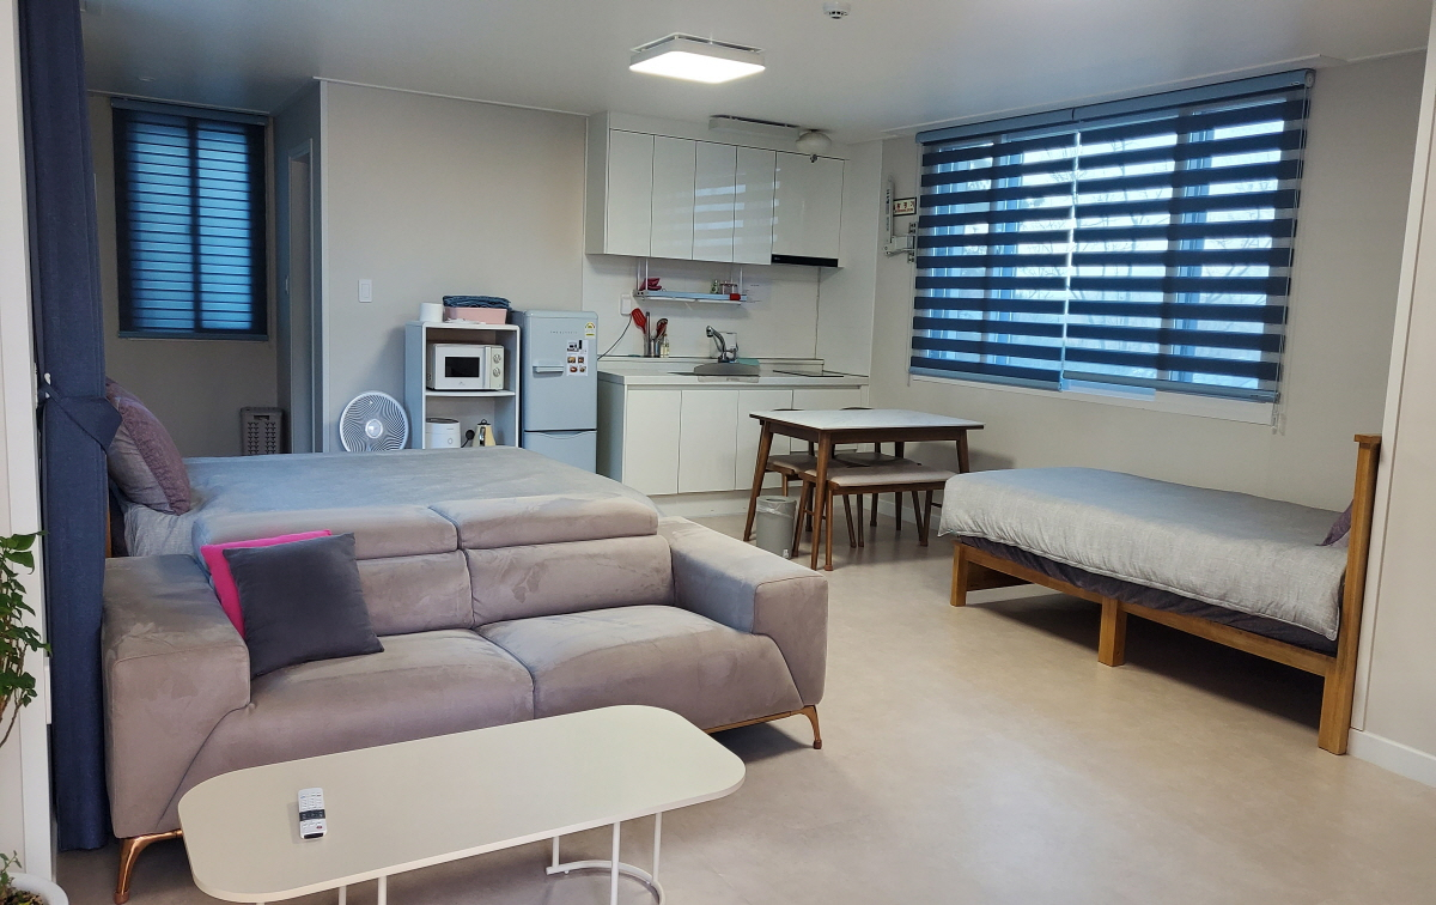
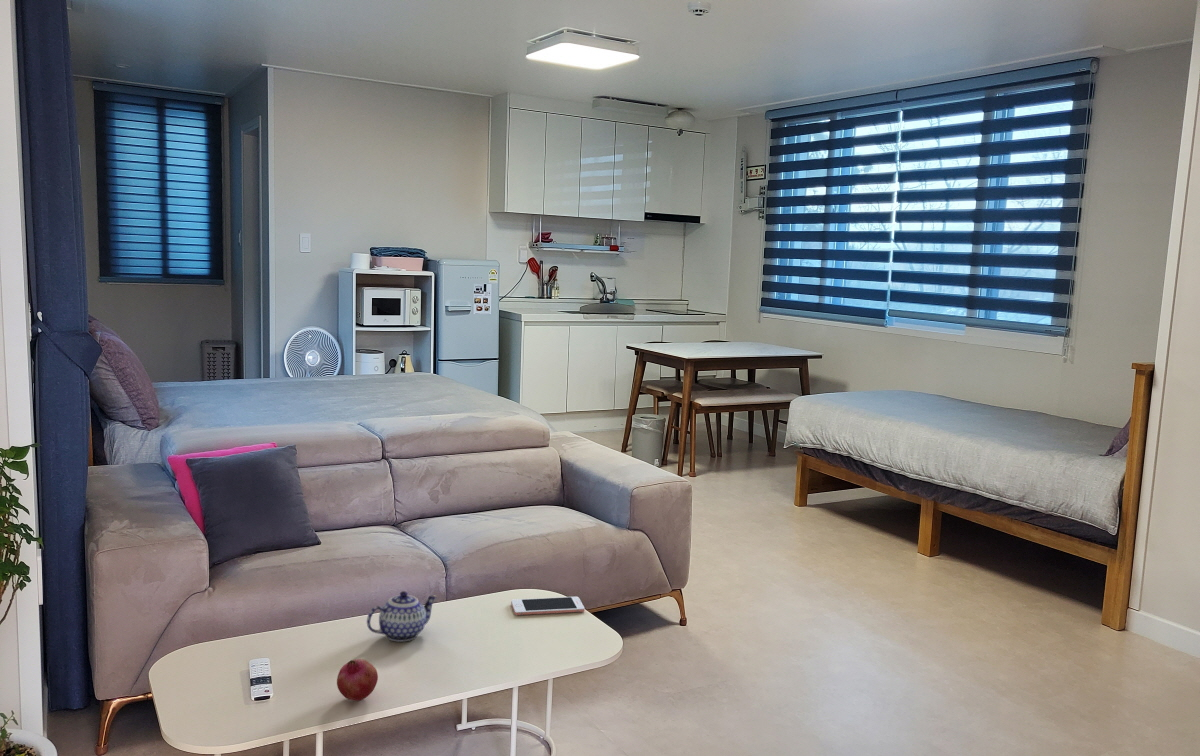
+ teapot [366,590,438,643]
+ fruit [336,658,379,702]
+ cell phone [510,596,586,616]
